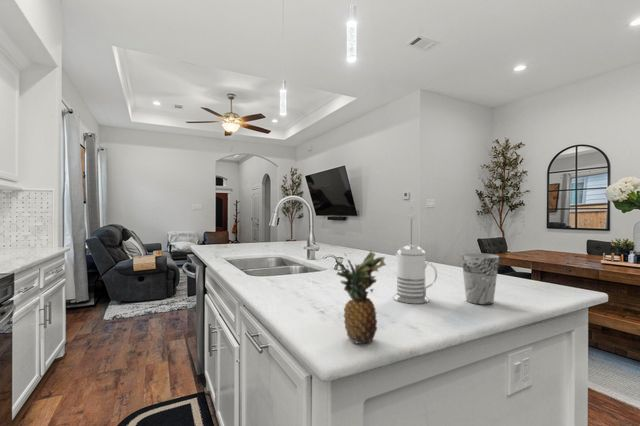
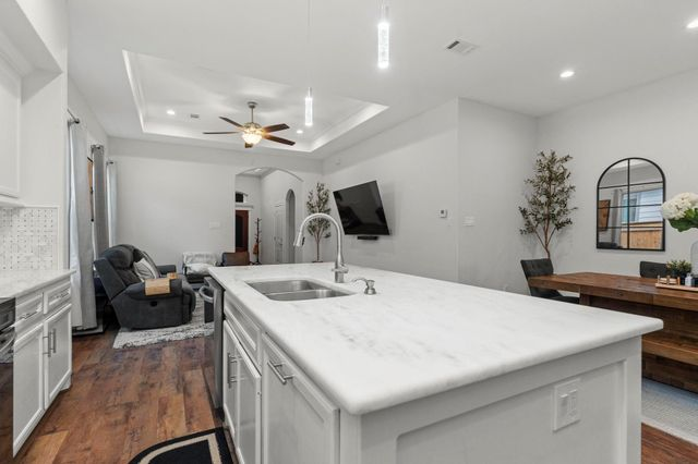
- fruit [335,249,387,344]
- french press [392,214,438,304]
- cup [461,252,500,306]
